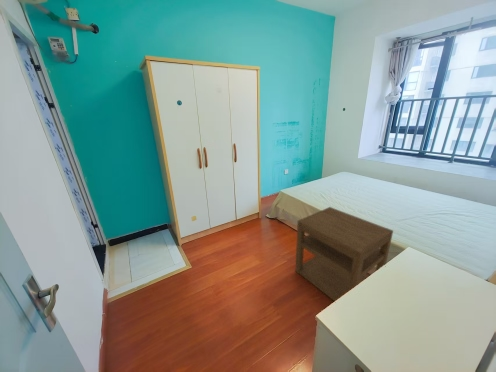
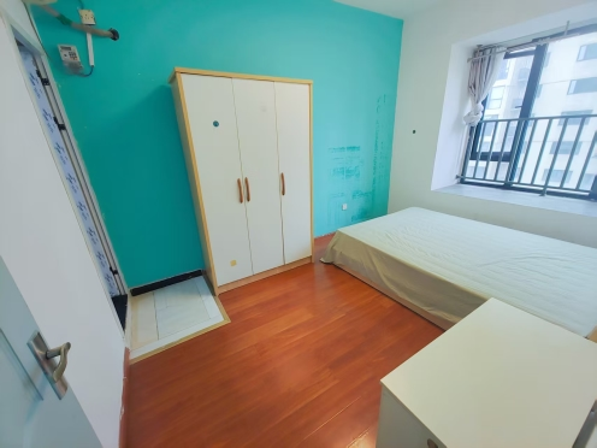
- nightstand [294,206,394,302]
